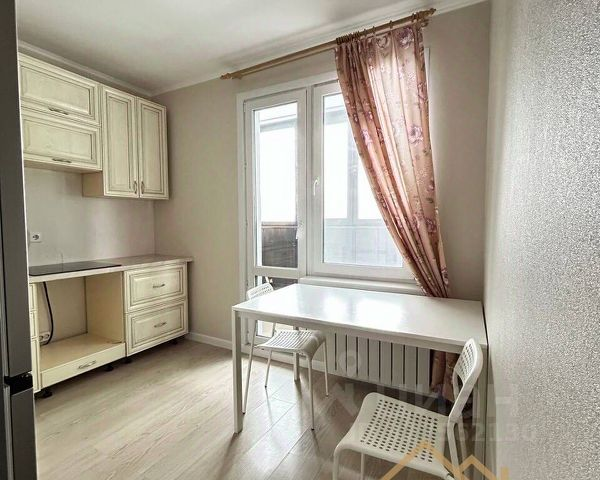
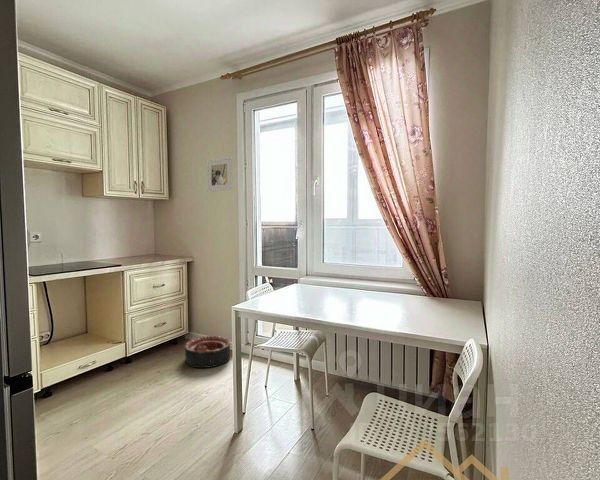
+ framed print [206,156,234,193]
+ basket [184,335,231,369]
